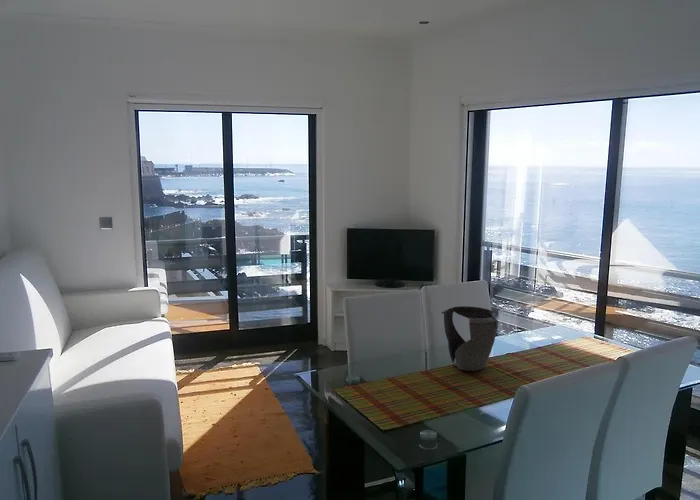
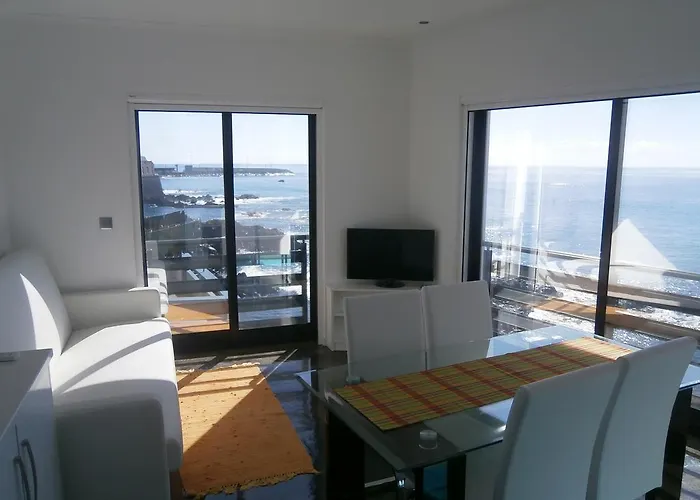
- decorative bowl [440,305,498,372]
